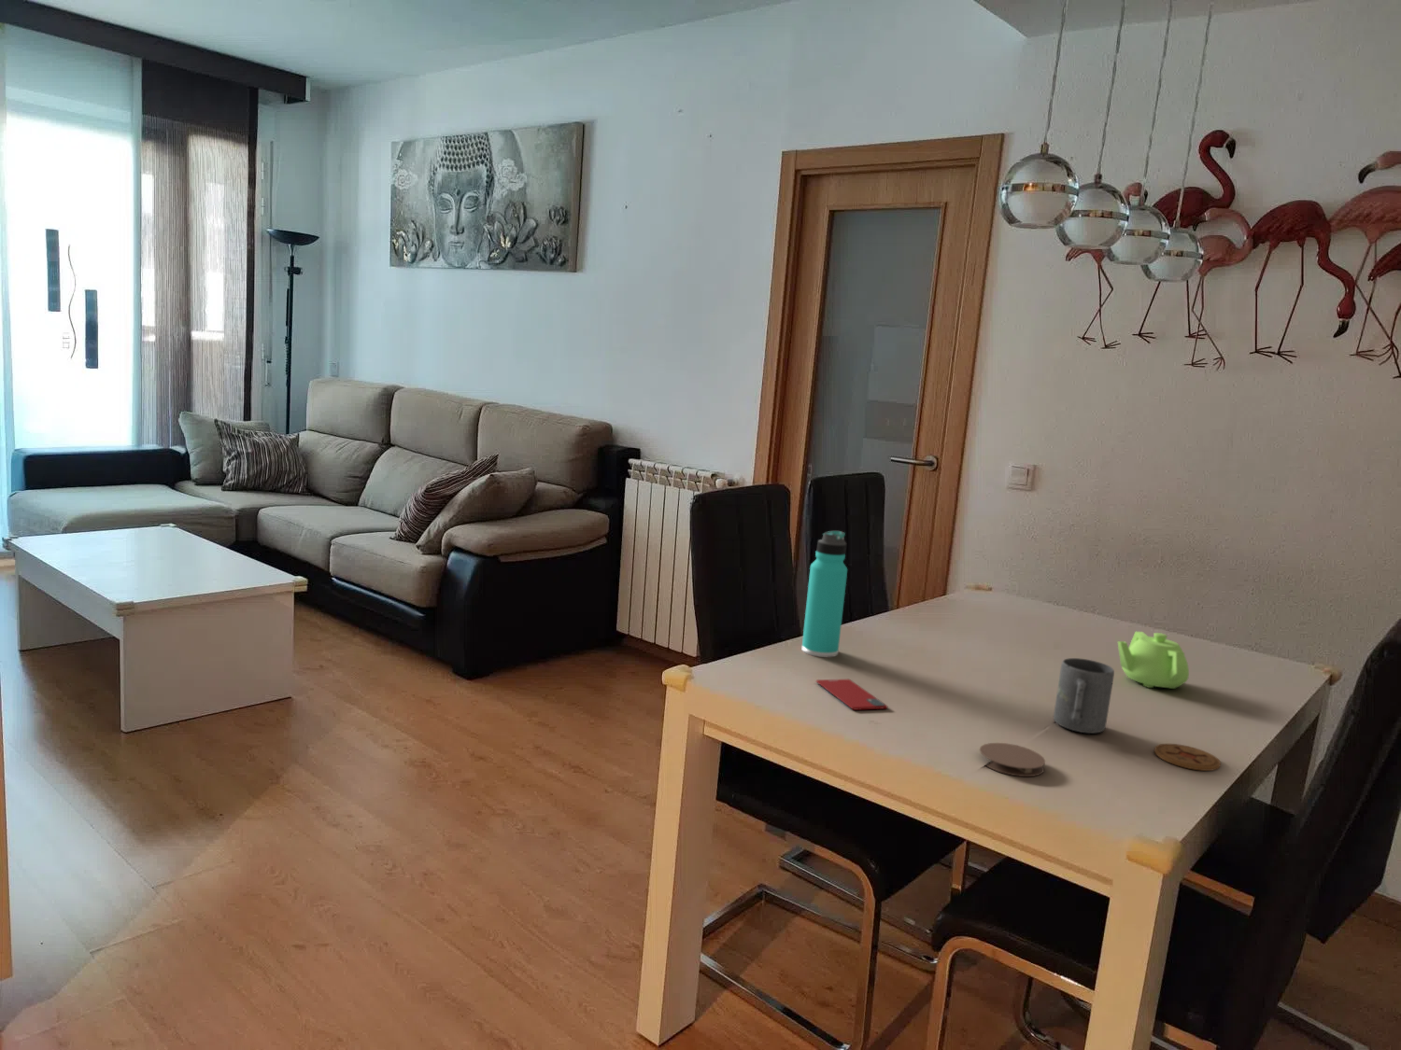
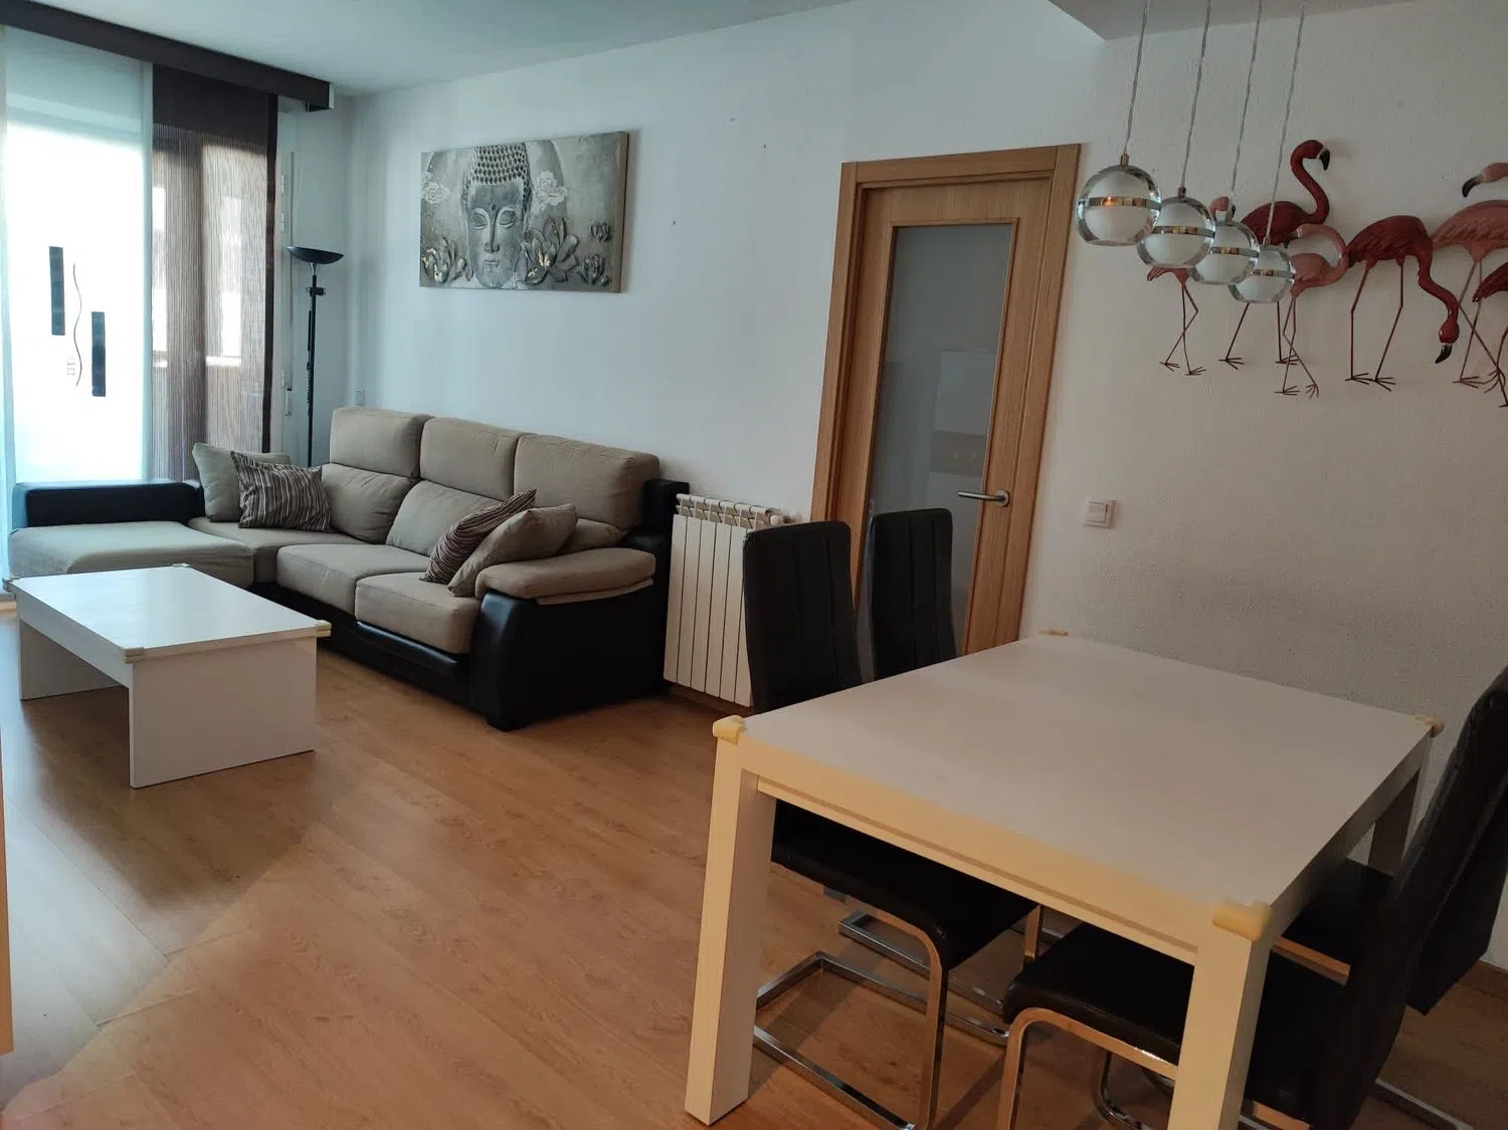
- mug [1052,657,1115,735]
- thermos bottle [801,531,848,658]
- coaster [978,742,1046,778]
- smartphone [815,678,888,711]
- teapot [1117,631,1190,689]
- coaster [1154,743,1221,772]
